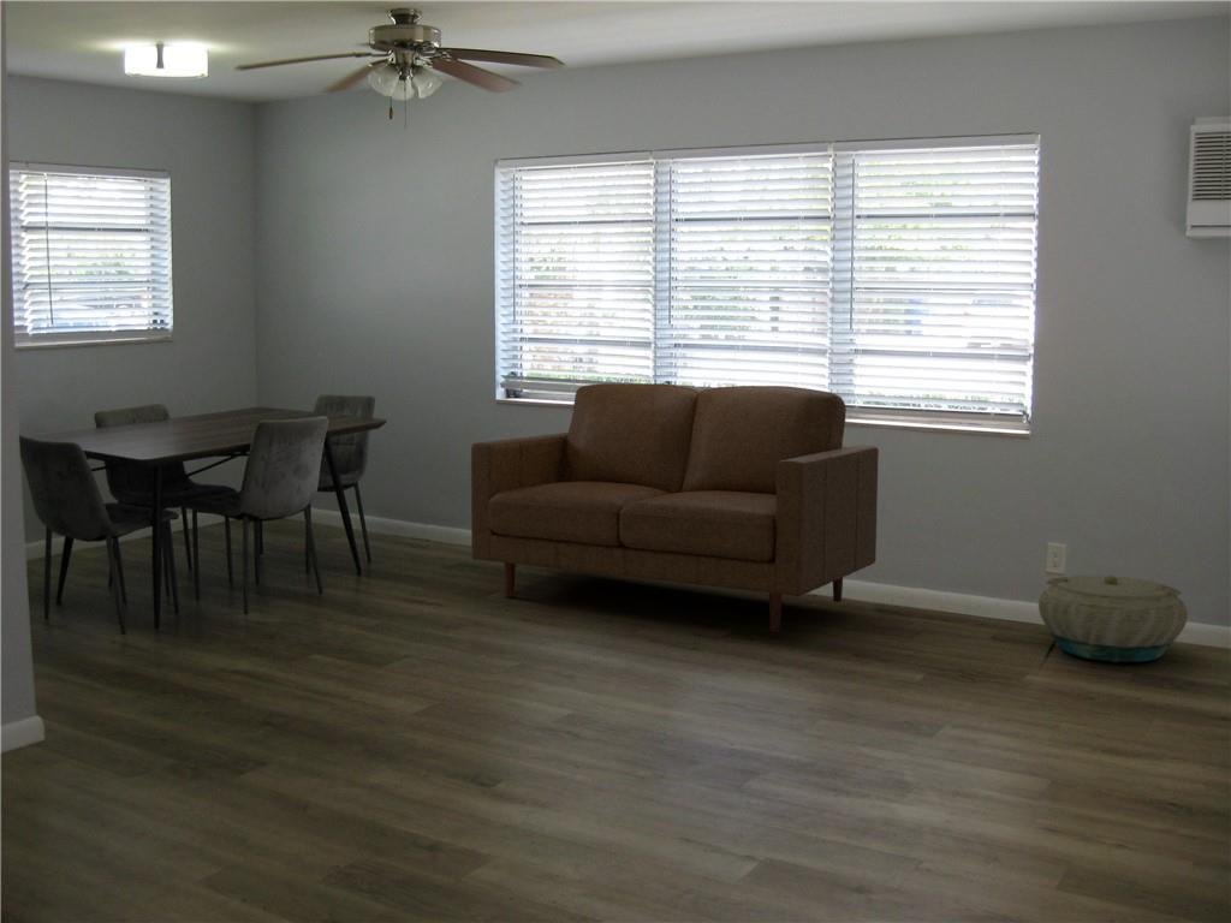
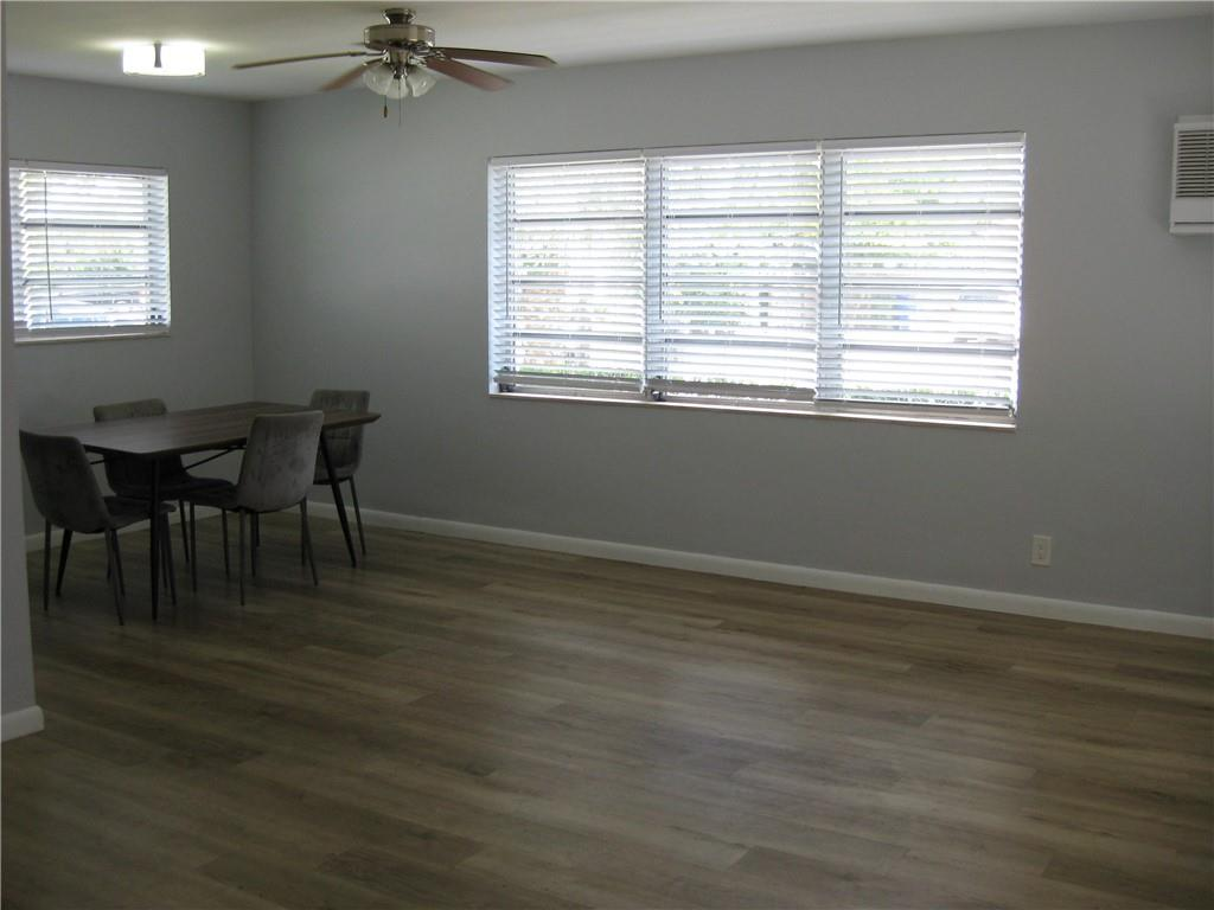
- sofa [470,382,880,633]
- basket [1037,574,1189,663]
